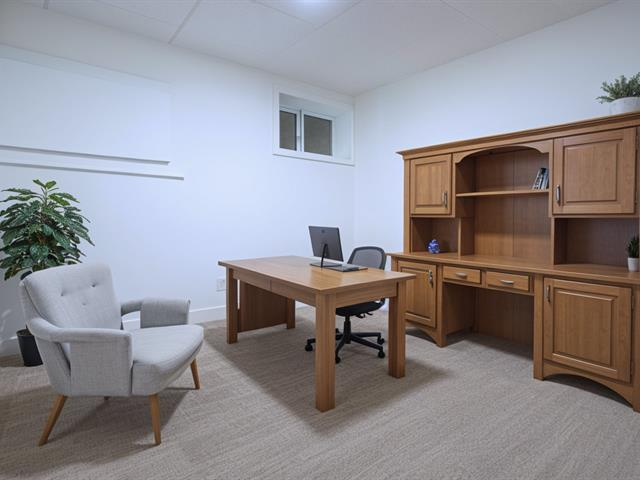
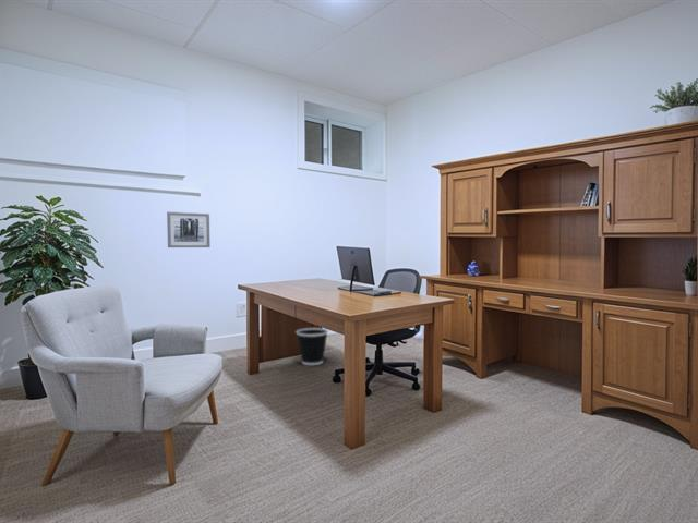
+ wall art [166,210,212,248]
+ wastebasket [294,327,329,366]
